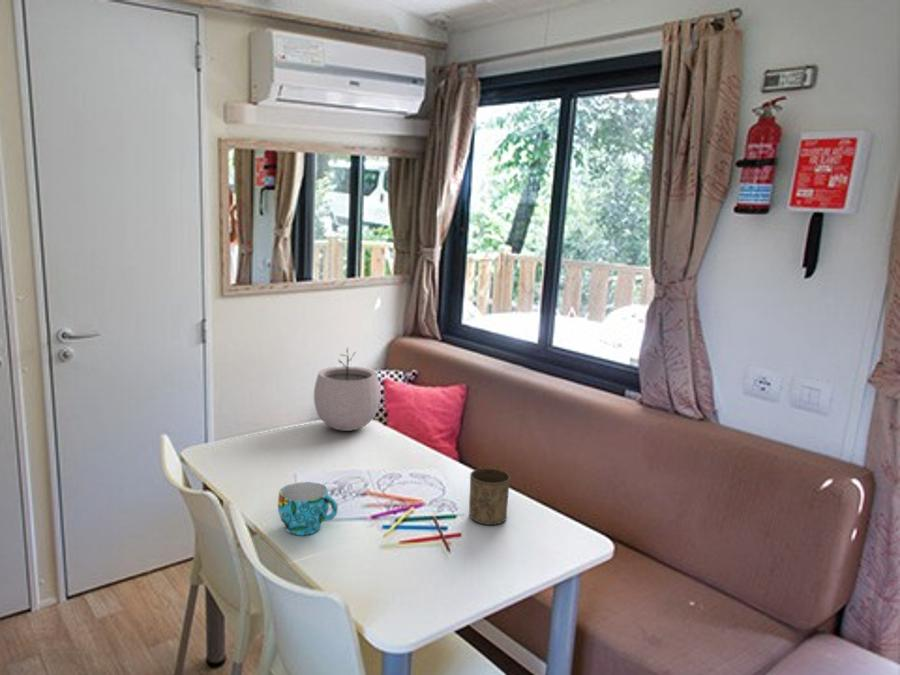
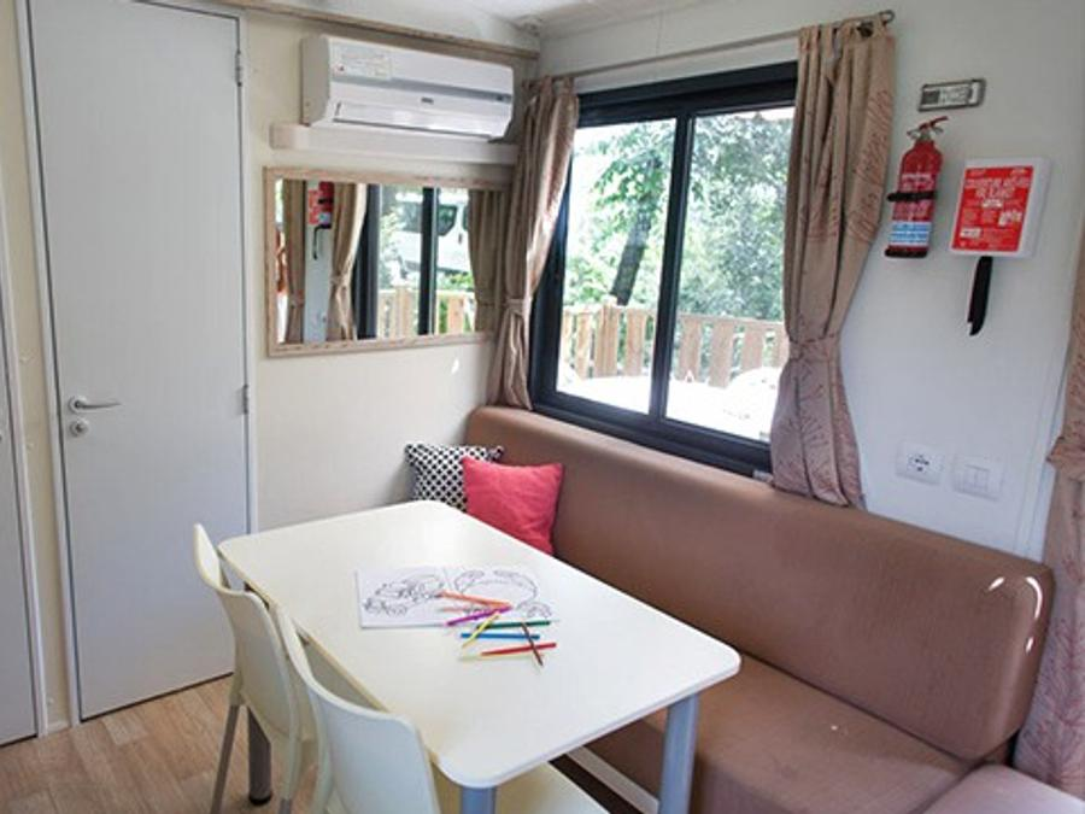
- plant pot [313,346,381,432]
- cup [468,467,511,526]
- cup [277,481,338,536]
